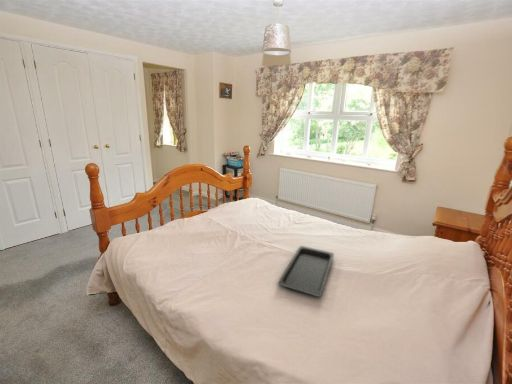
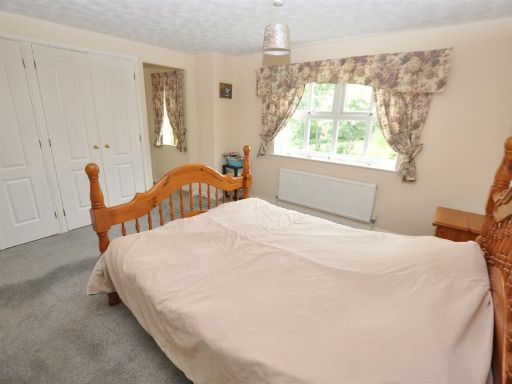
- serving tray [277,245,335,298]
